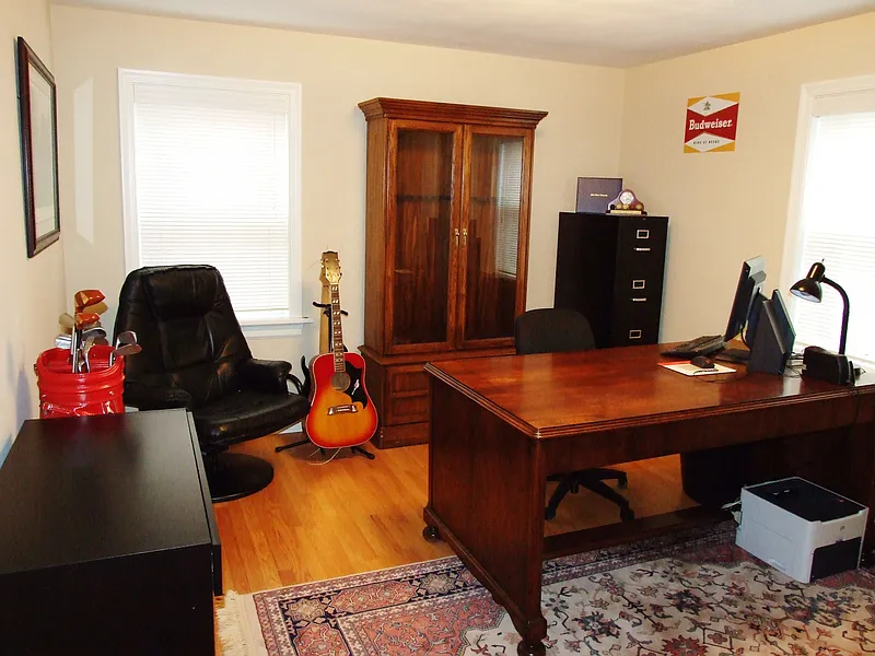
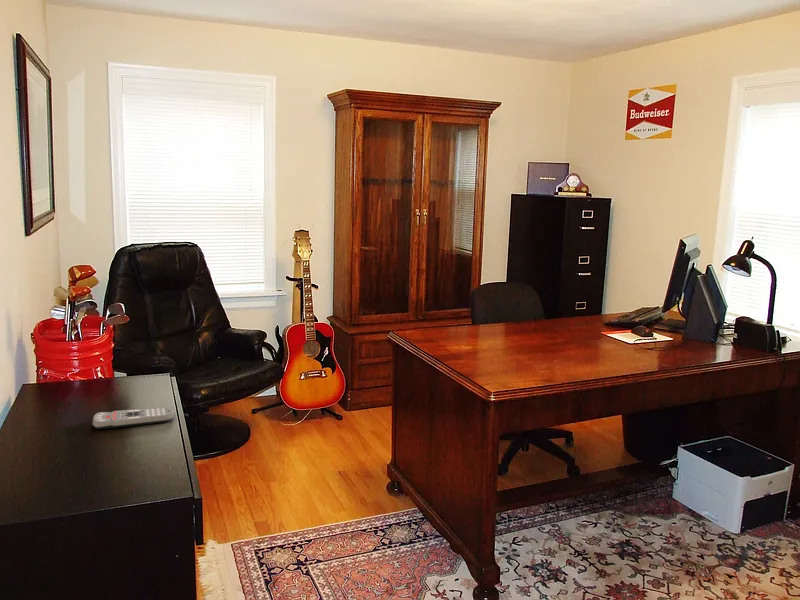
+ remote control [92,407,175,430]
